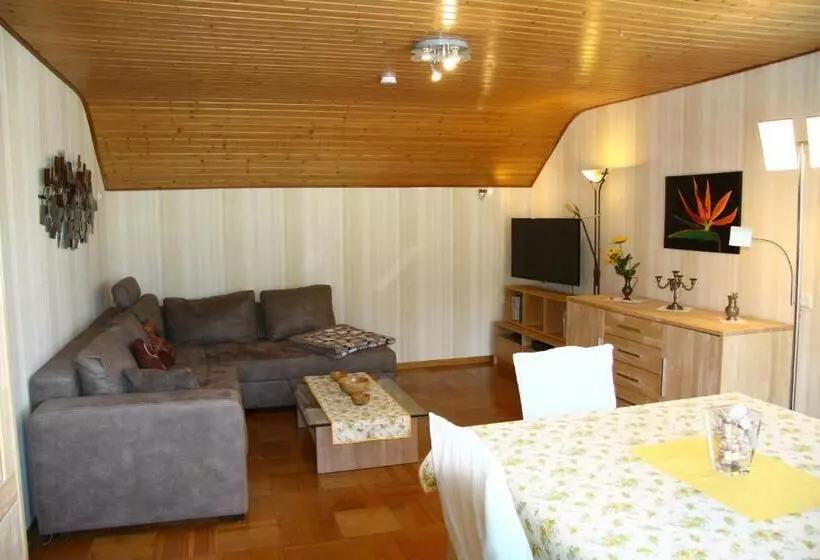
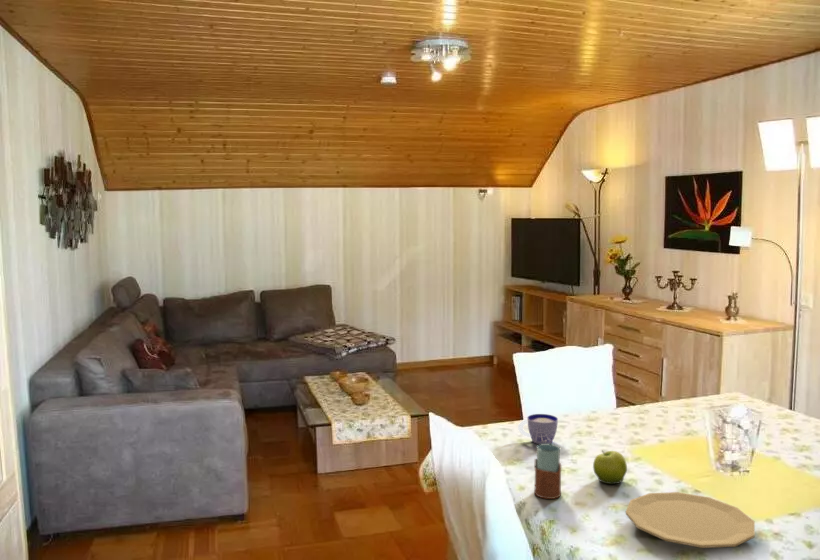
+ fruit [592,450,628,485]
+ drinking glass [533,443,562,500]
+ cup [517,413,559,445]
+ plate [625,491,756,549]
